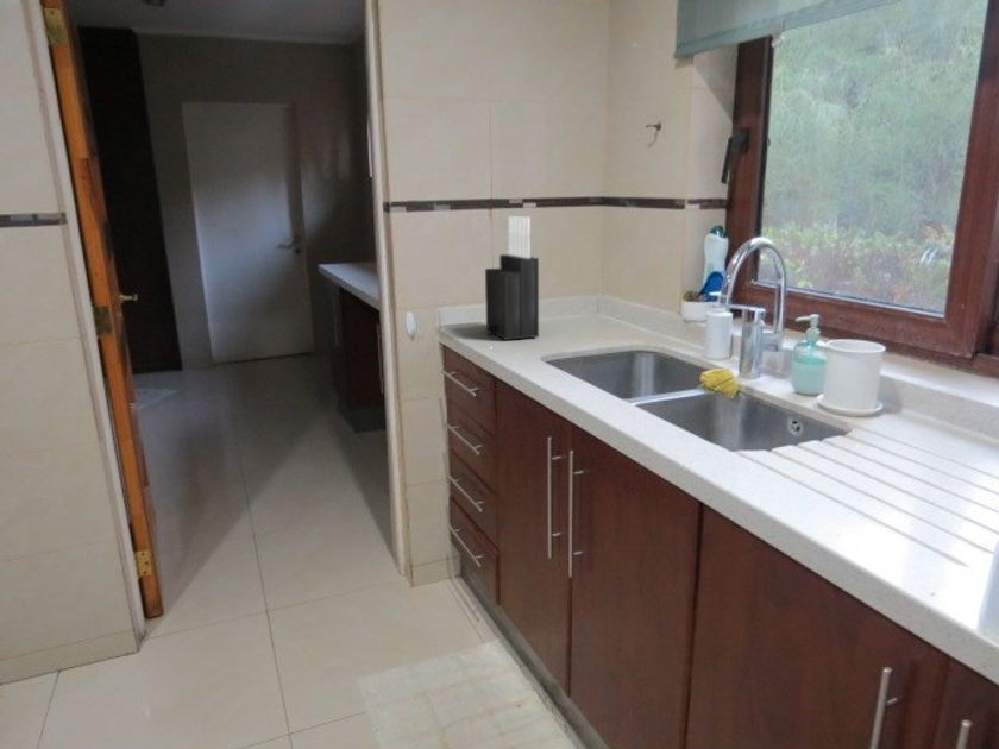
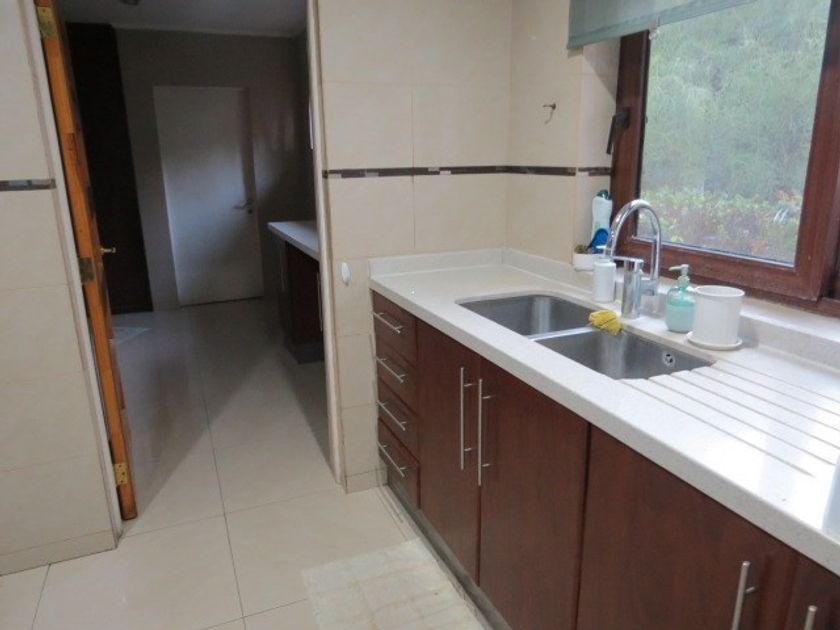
- knife block [484,215,540,341]
